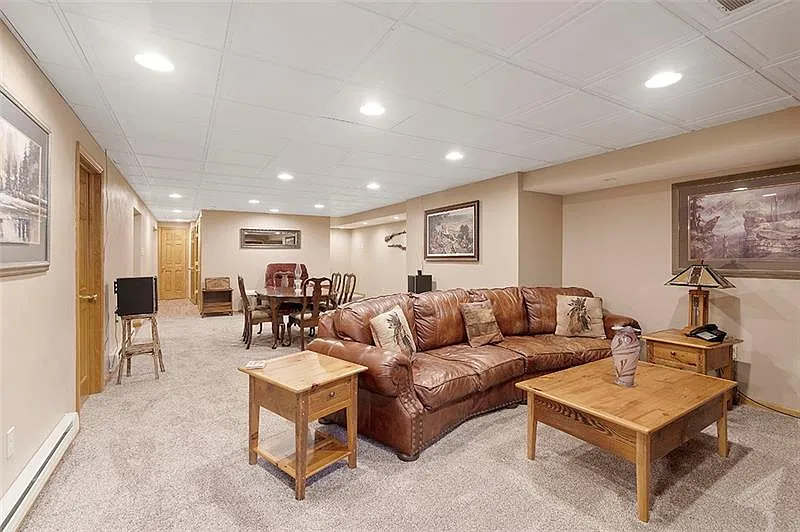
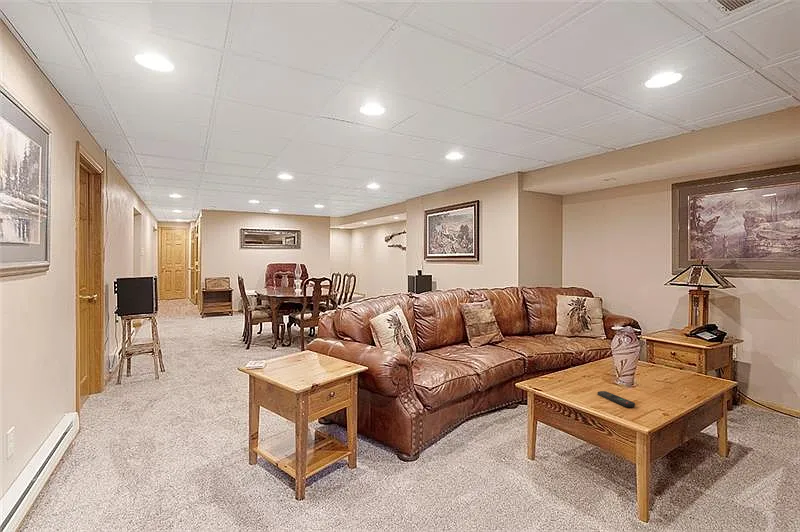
+ remote control [597,390,636,408]
